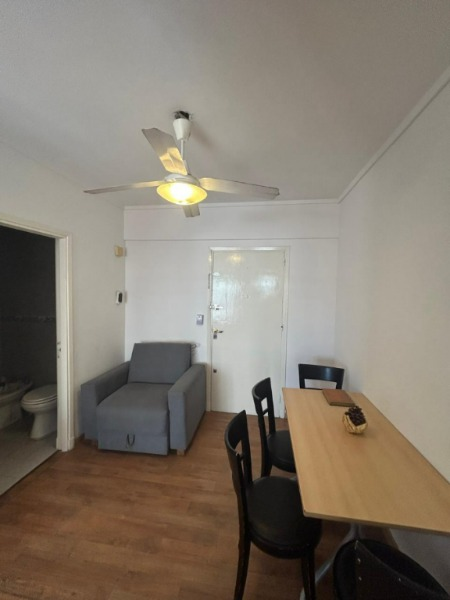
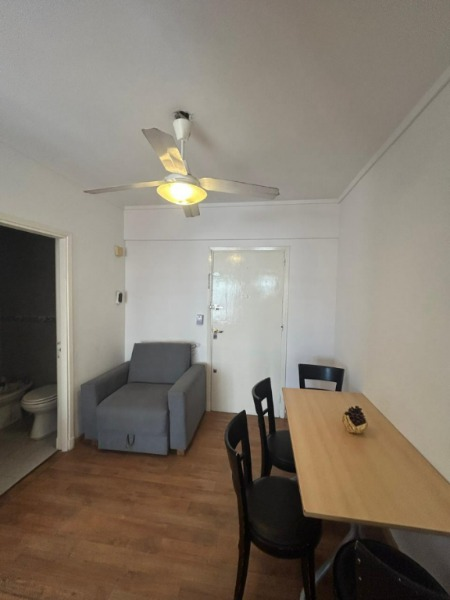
- notebook [321,387,356,408]
